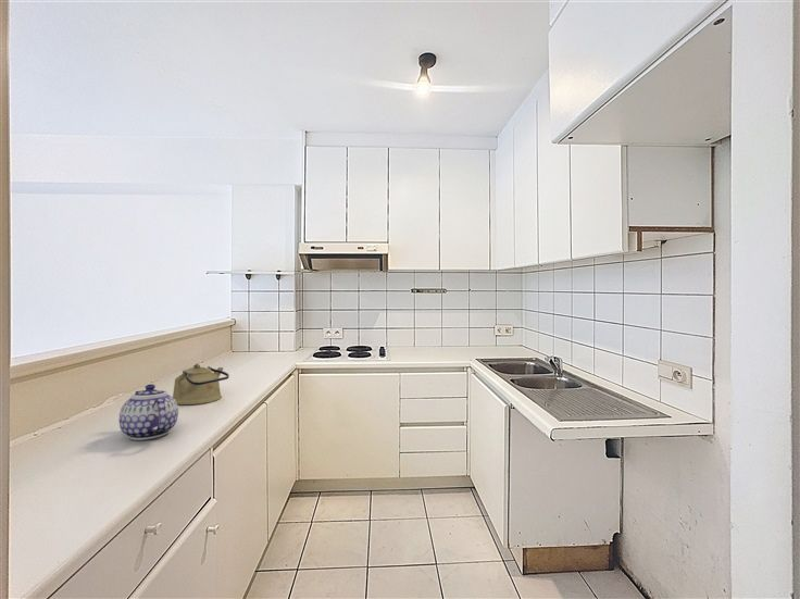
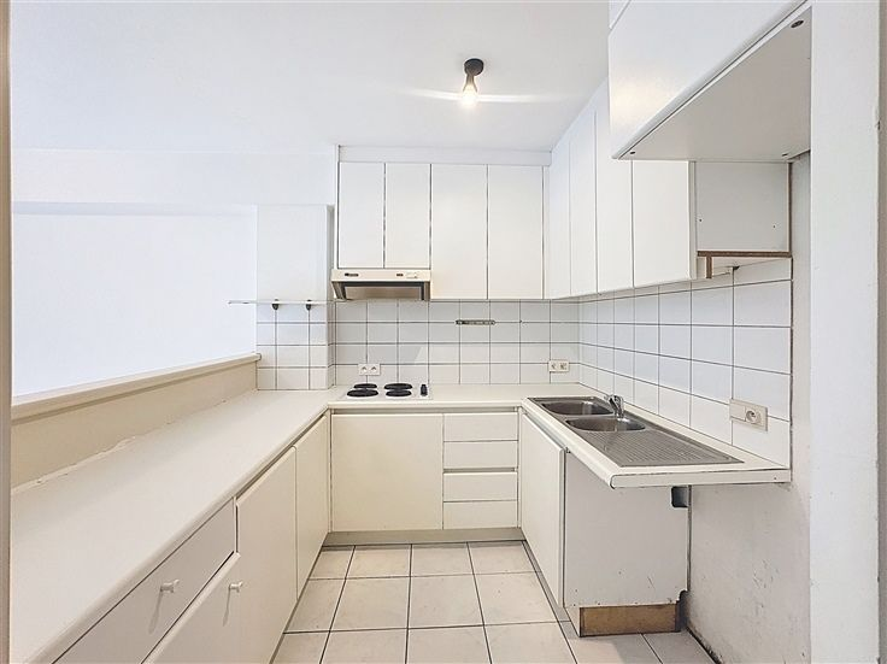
- kettle [172,363,230,405]
- teapot [117,384,179,441]
